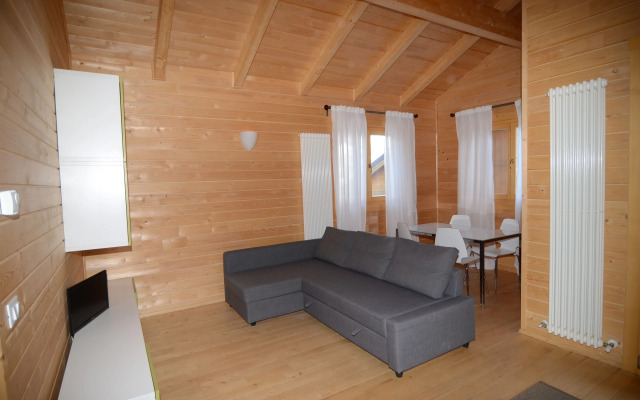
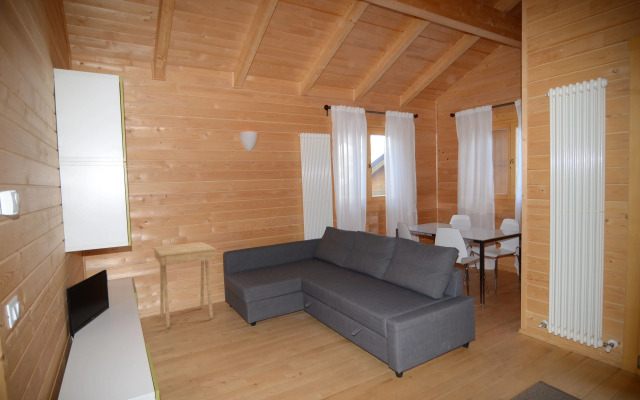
+ side table [151,241,217,329]
